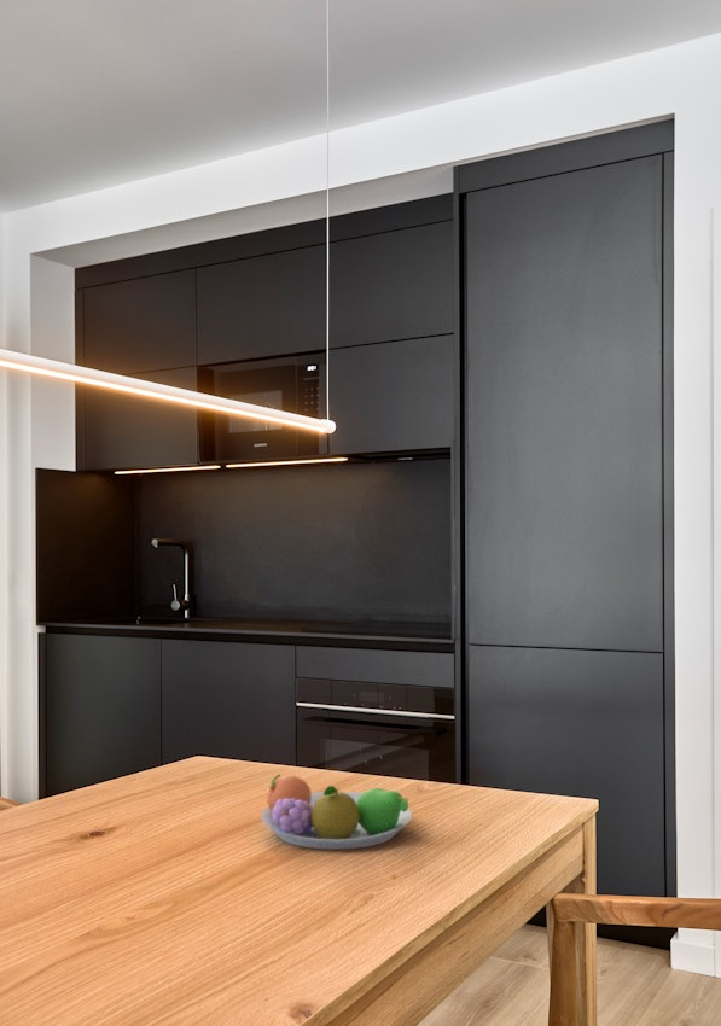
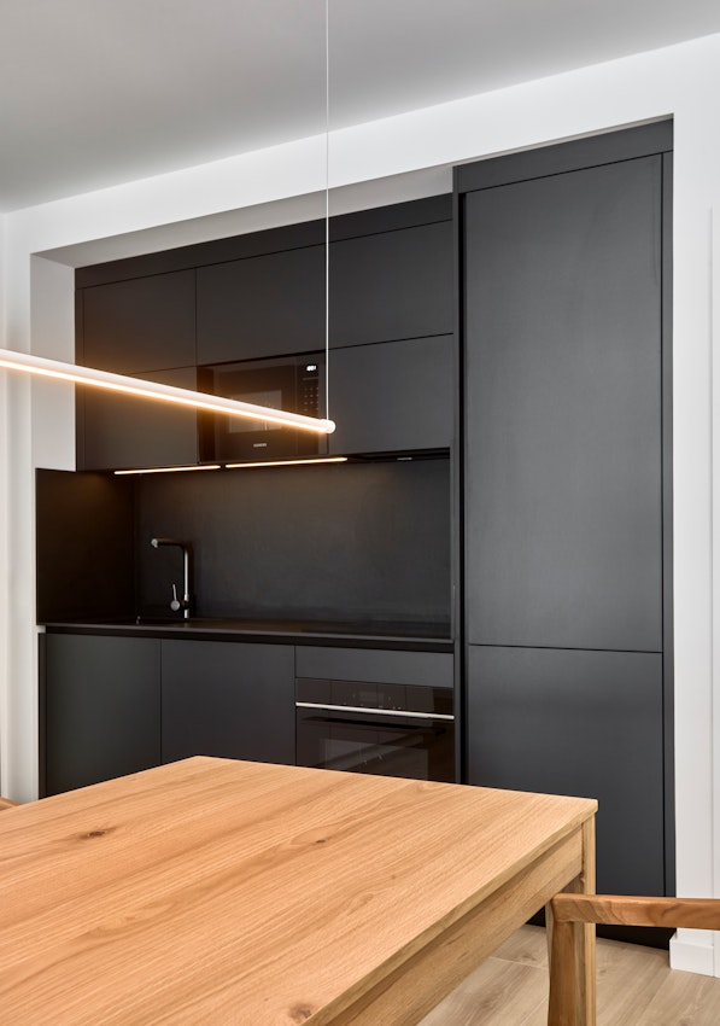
- fruit bowl [260,774,413,851]
